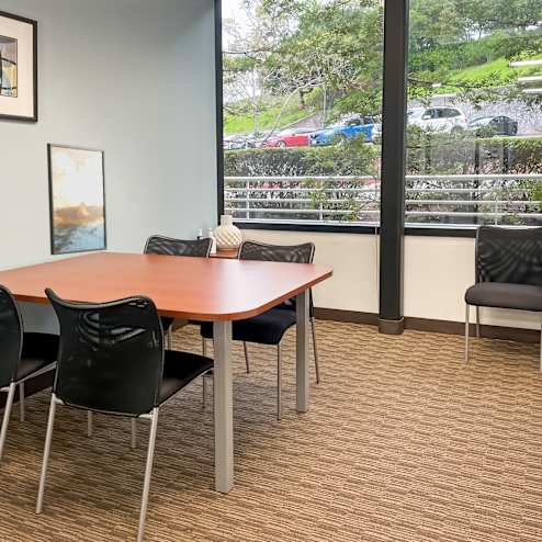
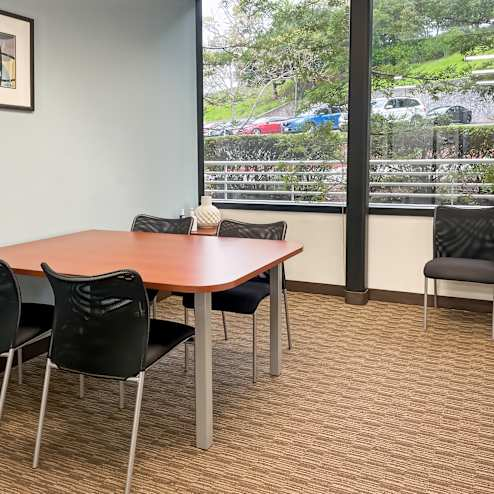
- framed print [46,143,109,257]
